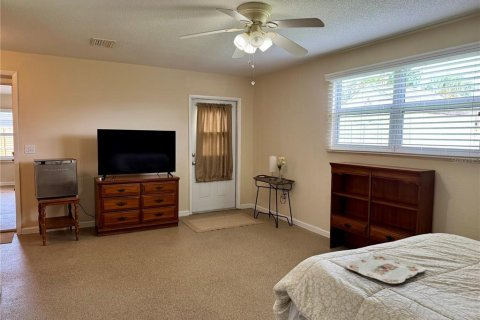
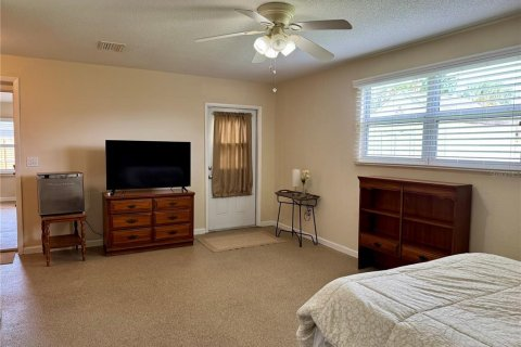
- serving tray [344,253,426,285]
